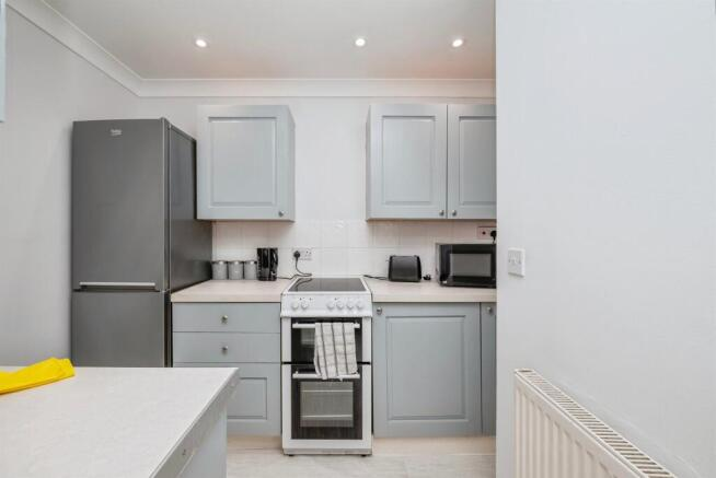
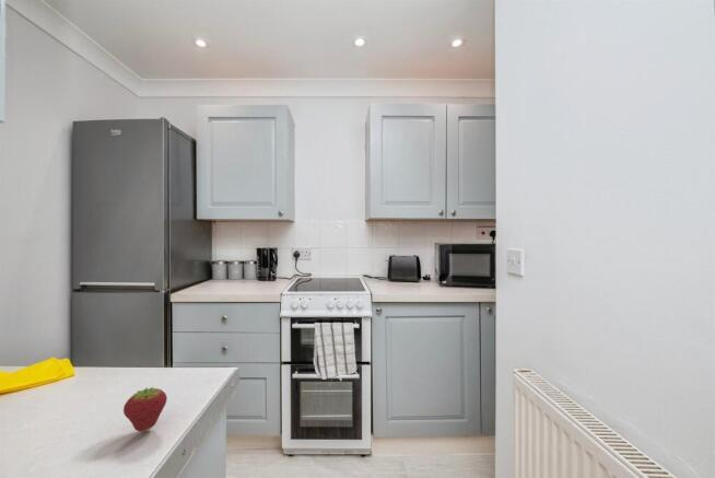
+ fruit [122,386,168,433]
